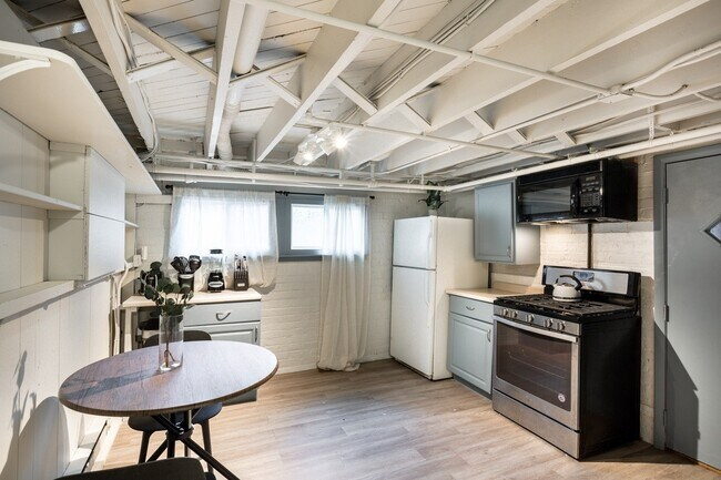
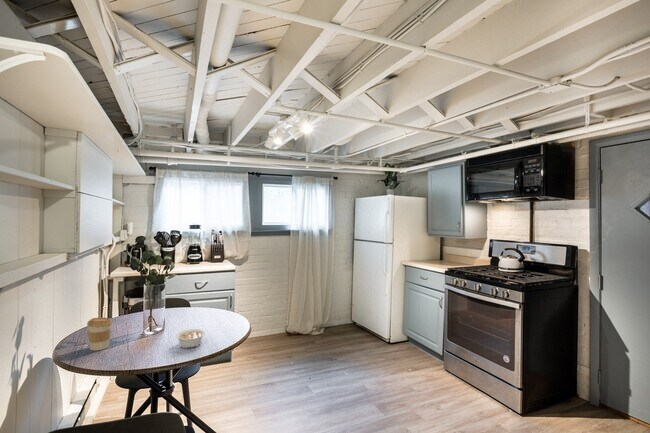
+ legume [175,328,206,349]
+ coffee cup [86,317,113,352]
